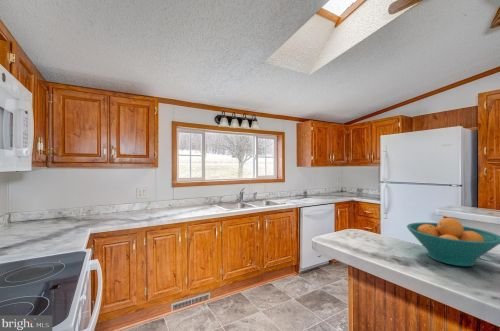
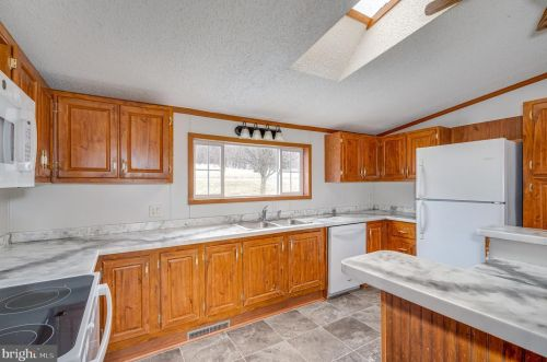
- fruit bowl [406,217,500,267]
